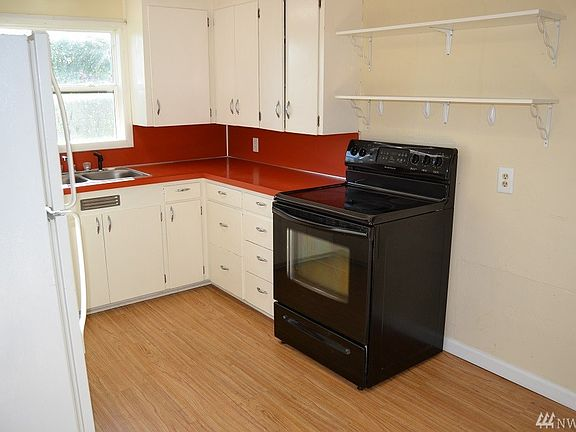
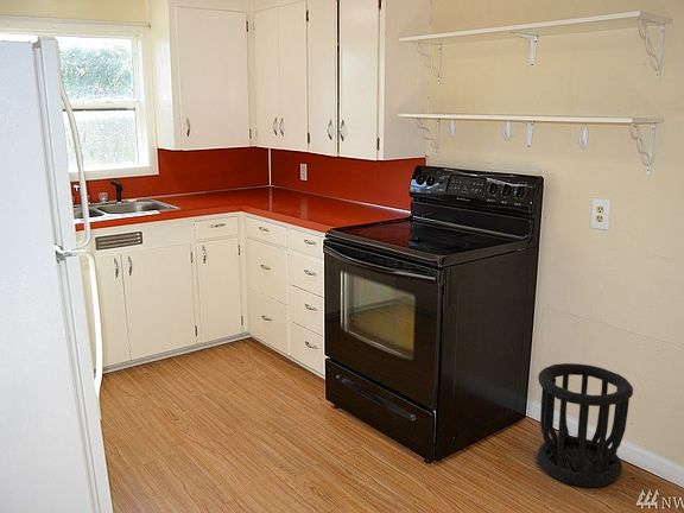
+ wastebasket [534,362,634,488]
